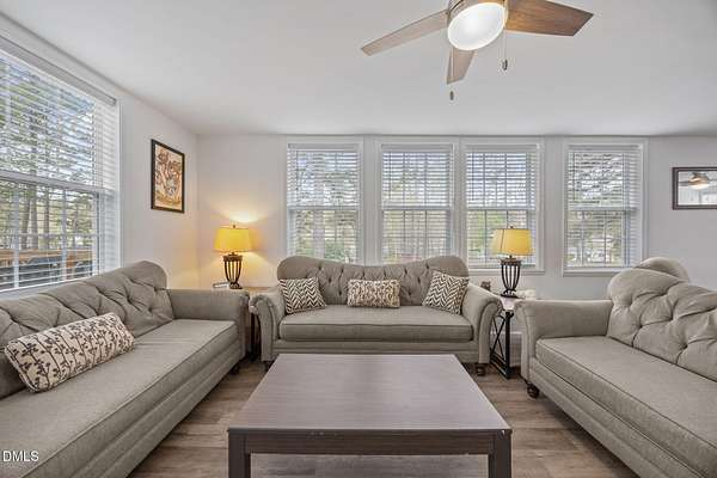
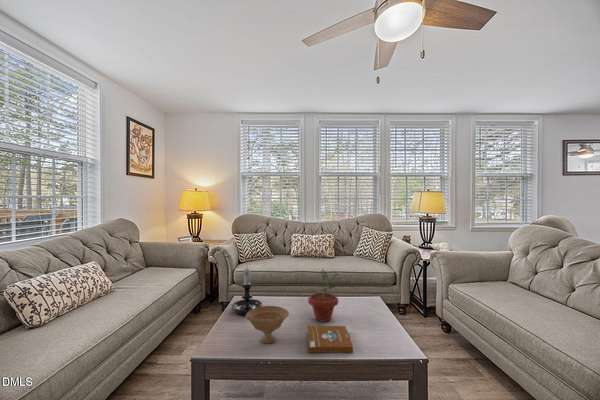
+ potted plant [307,268,341,322]
+ bowl [244,305,290,344]
+ candle holder [231,267,263,315]
+ book [306,325,354,354]
